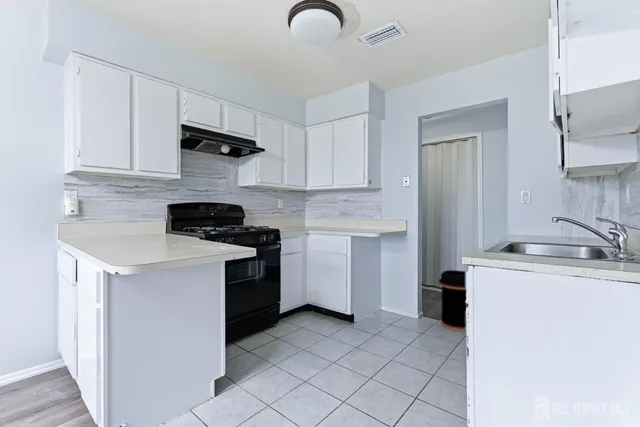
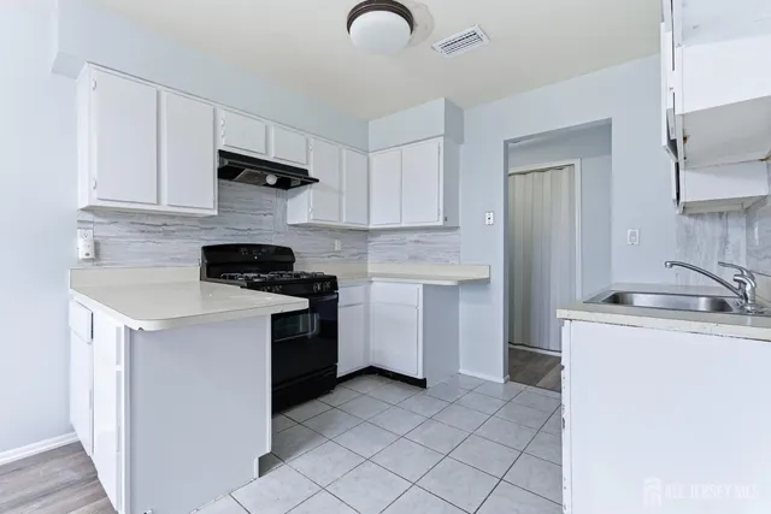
- trash can [438,269,467,332]
